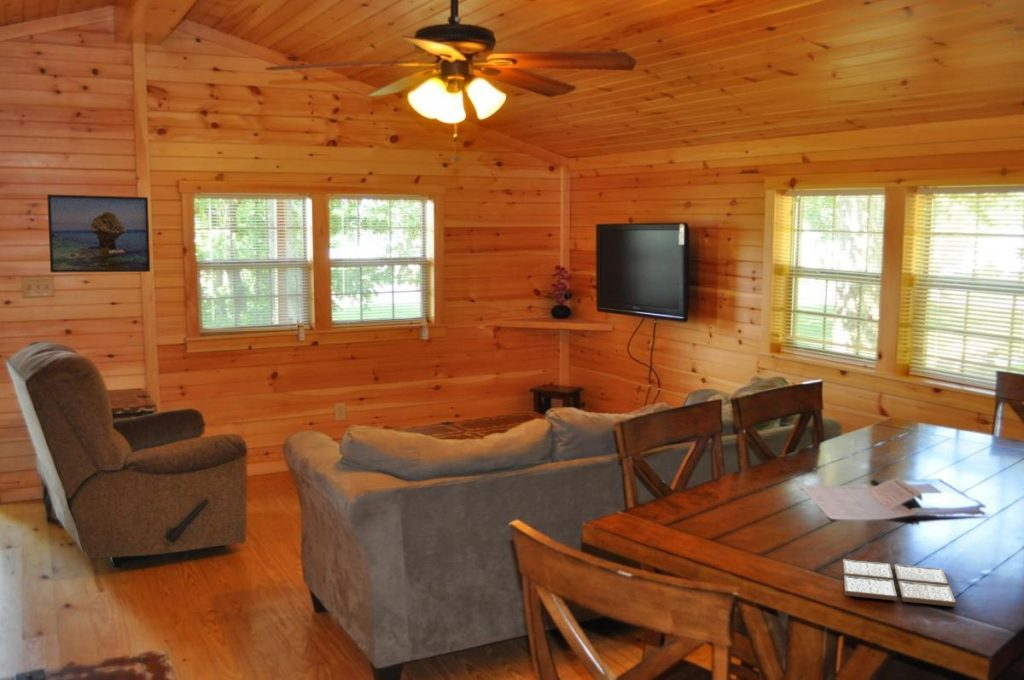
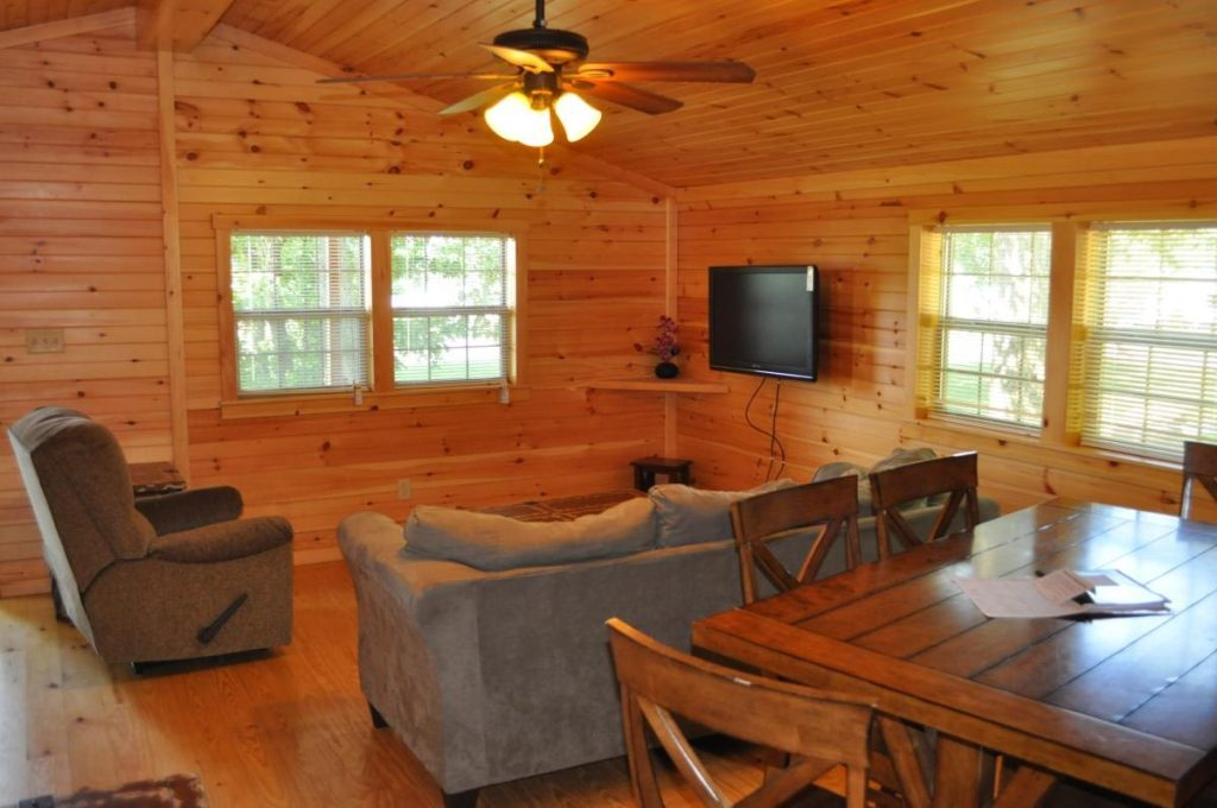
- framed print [46,193,151,274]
- drink coaster [842,558,957,608]
